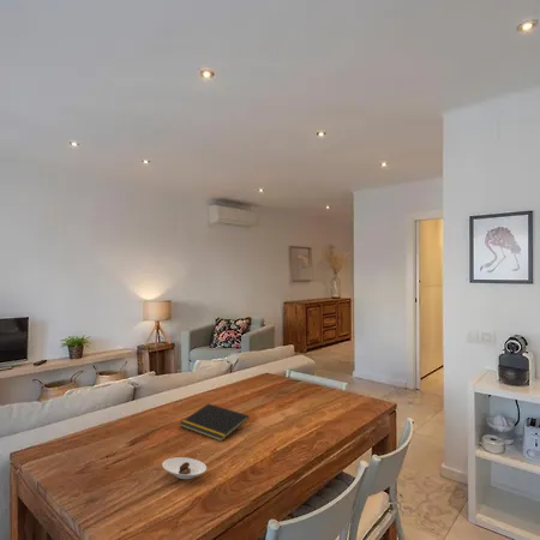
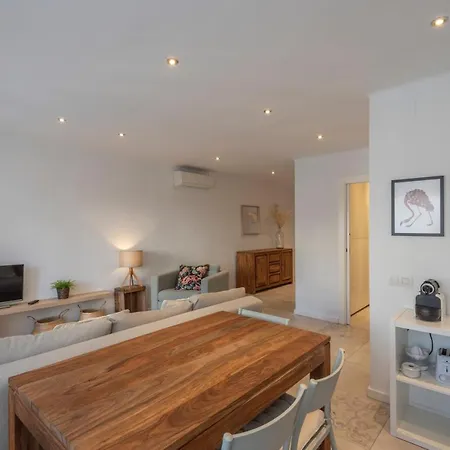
- notepad [179,402,250,443]
- saucer [161,456,208,480]
